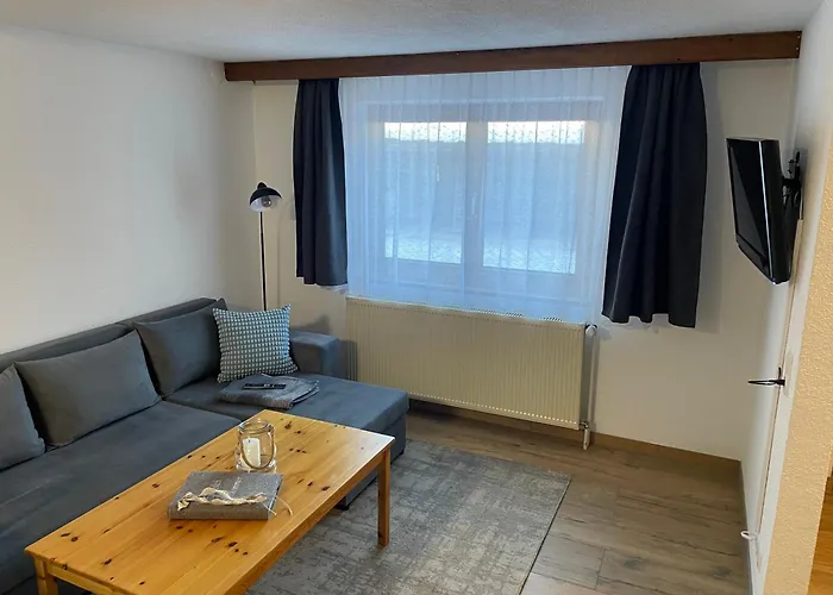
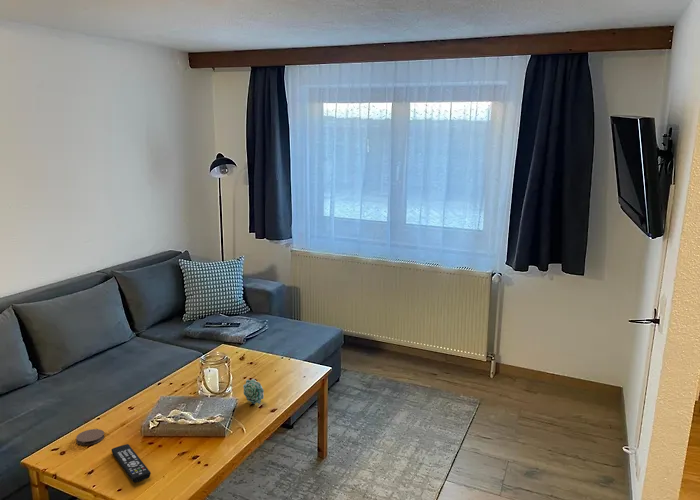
+ remote control [111,443,152,483]
+ succulent plant [242,378,265,405]
+ coaster [75,428,105,446]
